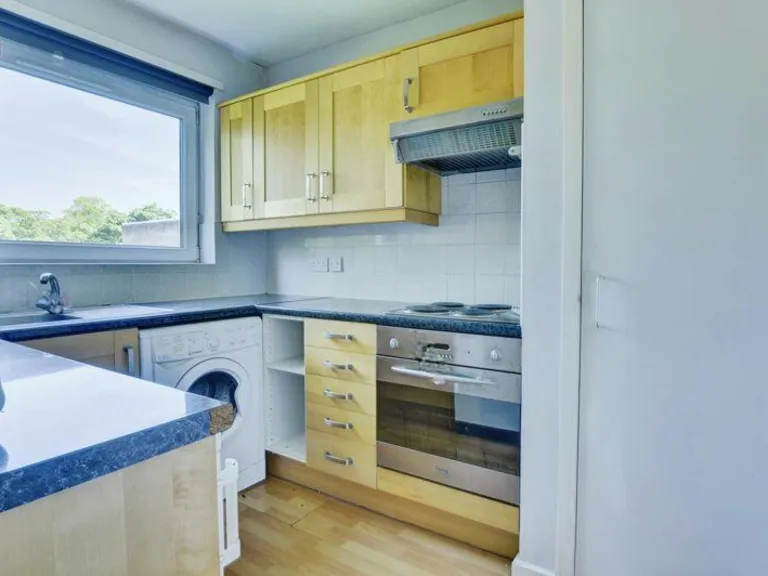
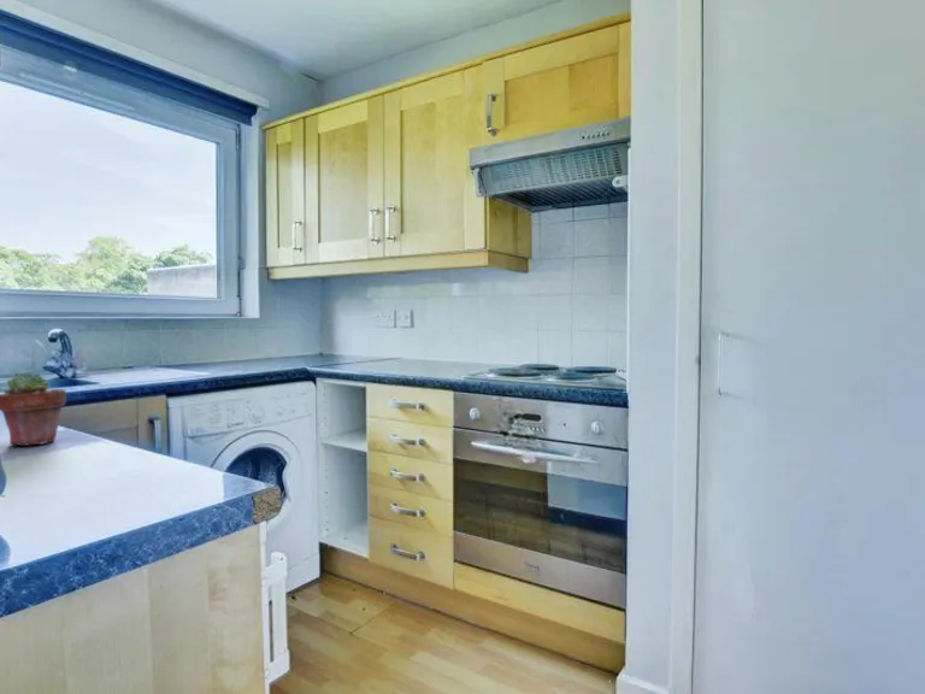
+ potted succulent [0,370,67,447]
